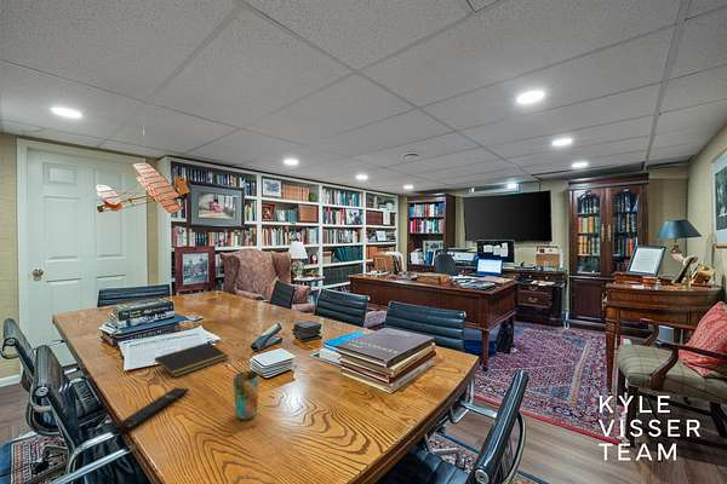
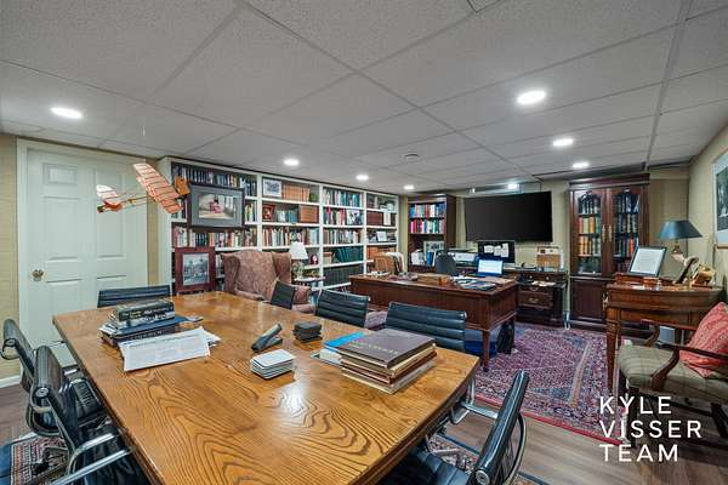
- remote control [113,387,190,434]
- cup [233,370,261,421]
- notepad [153,341,229,379]
